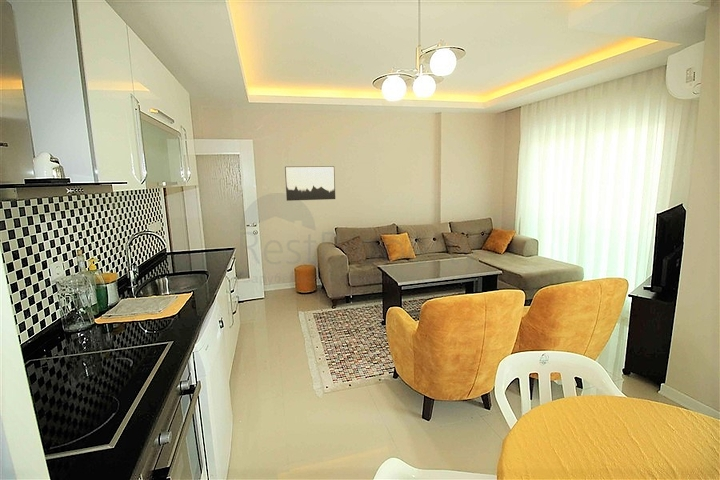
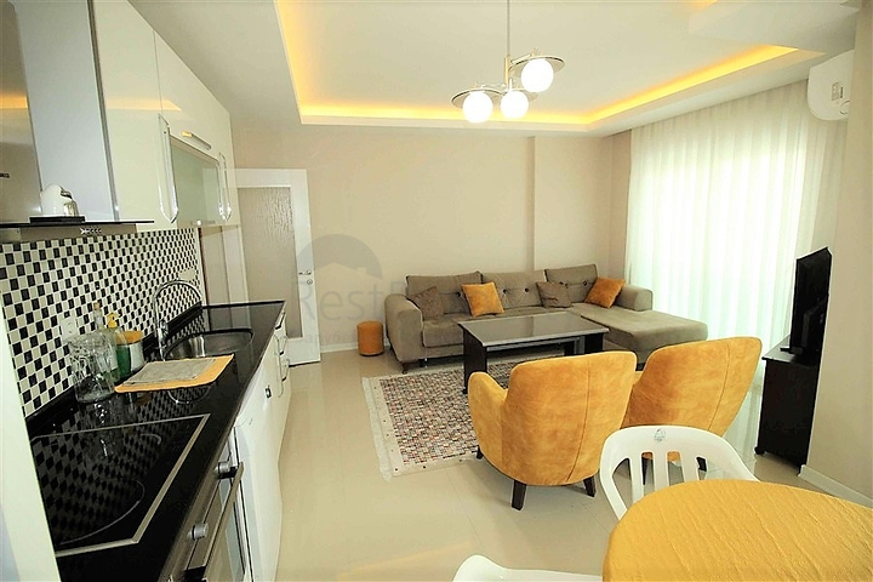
- wall art [284,165,336,202]
